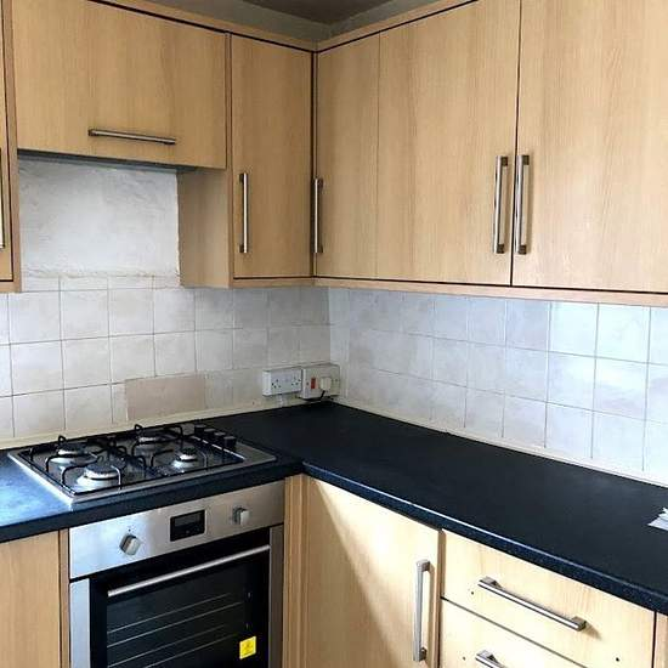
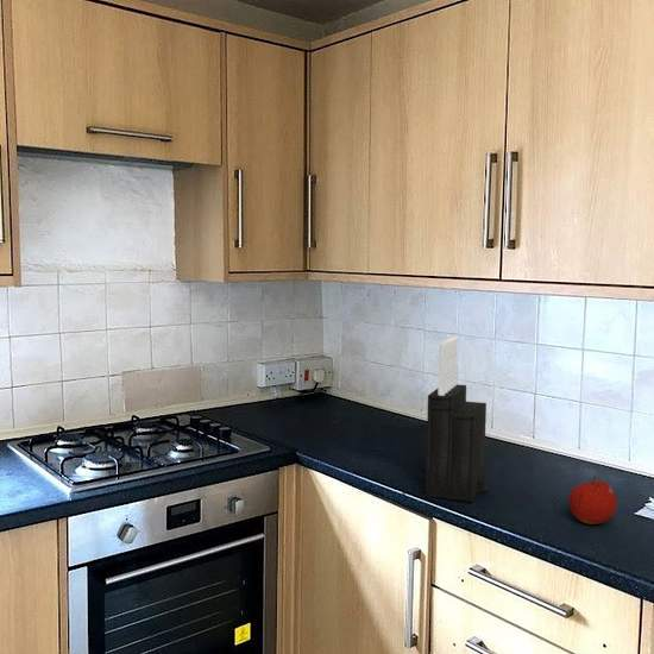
+ fruit [567,474,618,526]
+ knife block [425,337,490,503]
